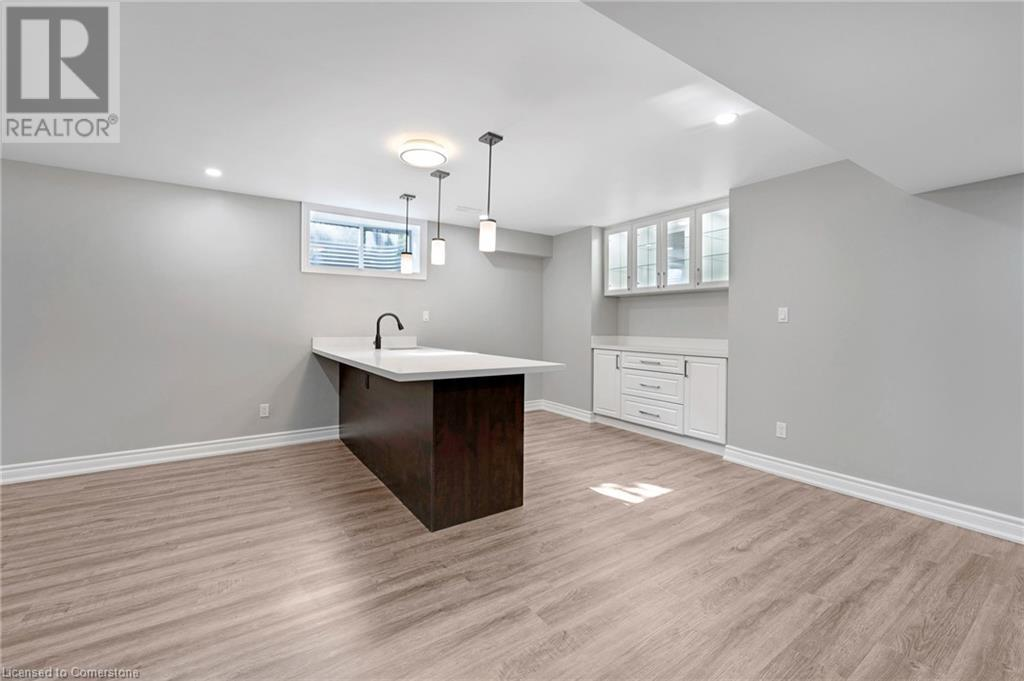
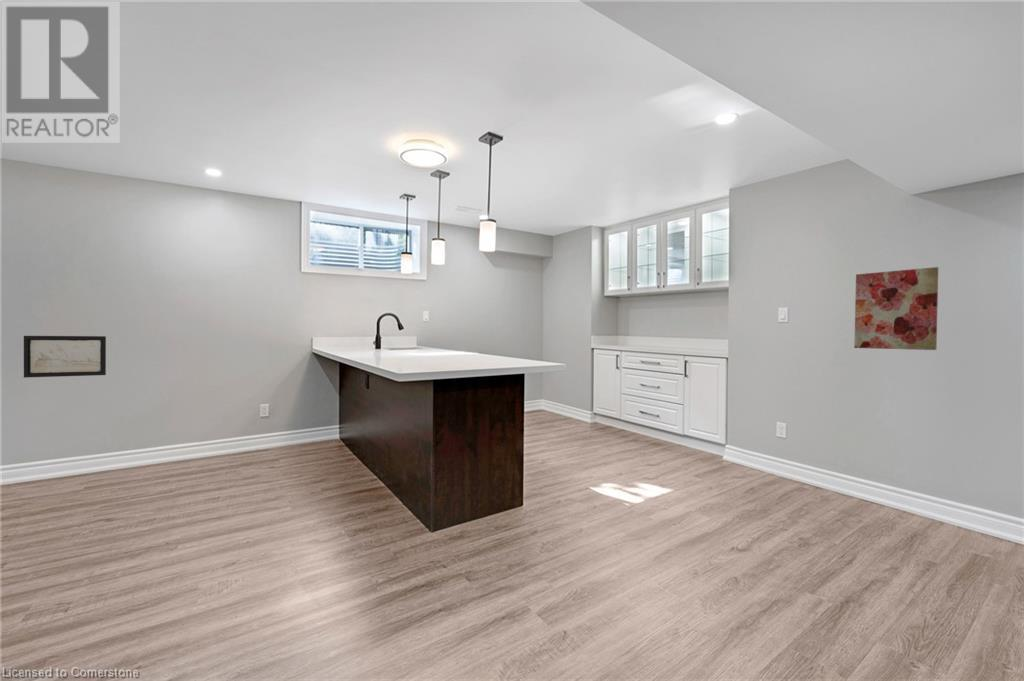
+ wall art [853,266,939,351]
+ wall art [23,335,107,378]
